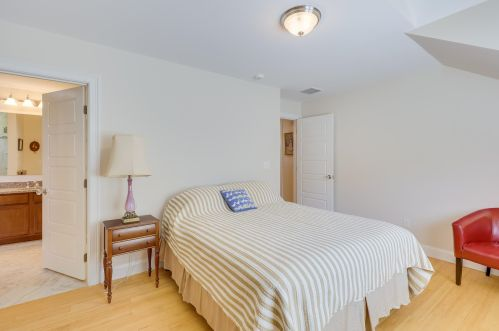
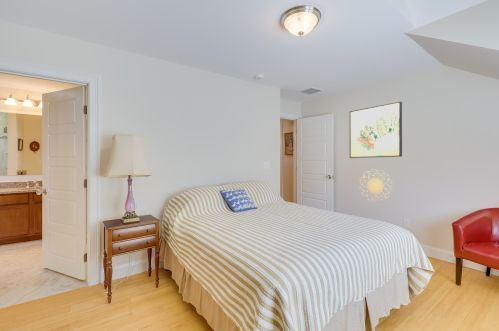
+ wall art [349,101,403,159]
+ decorative wall piece [358,168,394,203]
